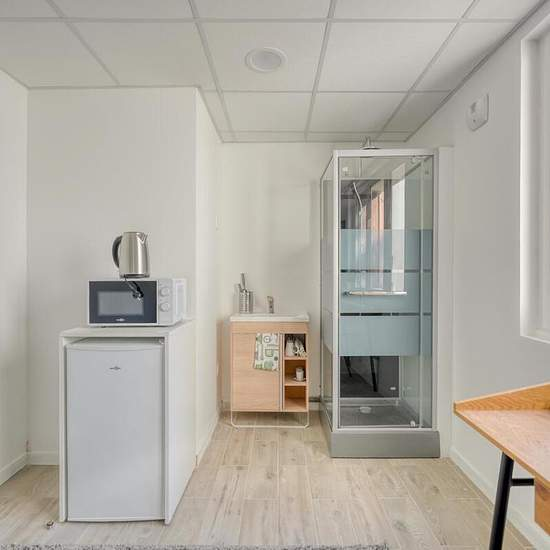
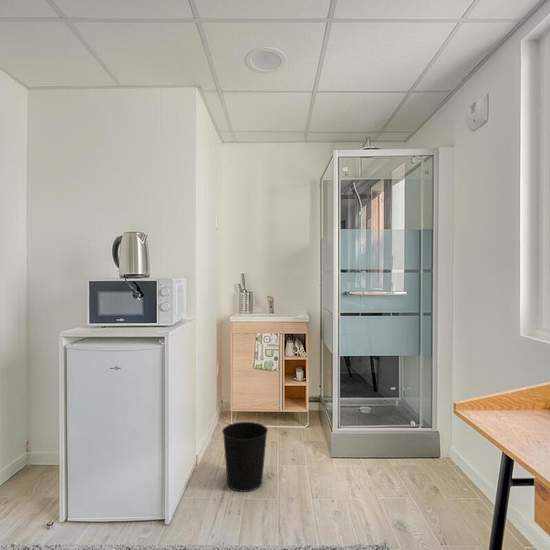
+ wastebasket [221,421,269,493]
